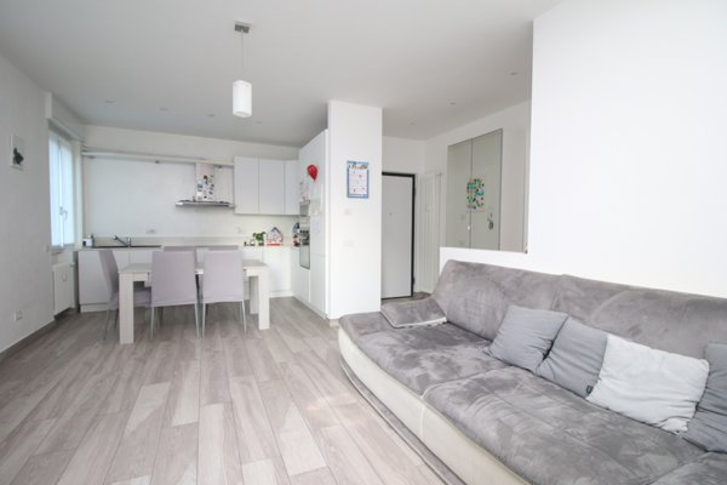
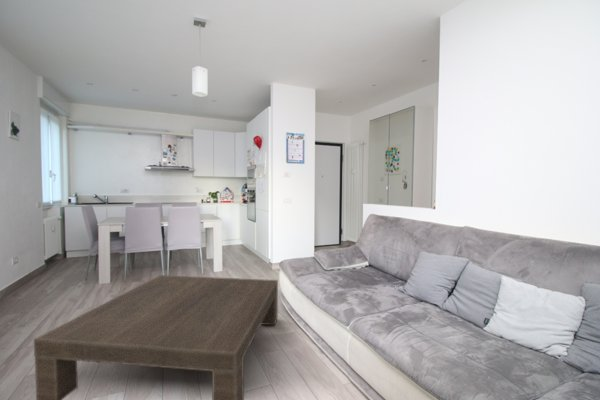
+ coffee table [33,274,279,400]
